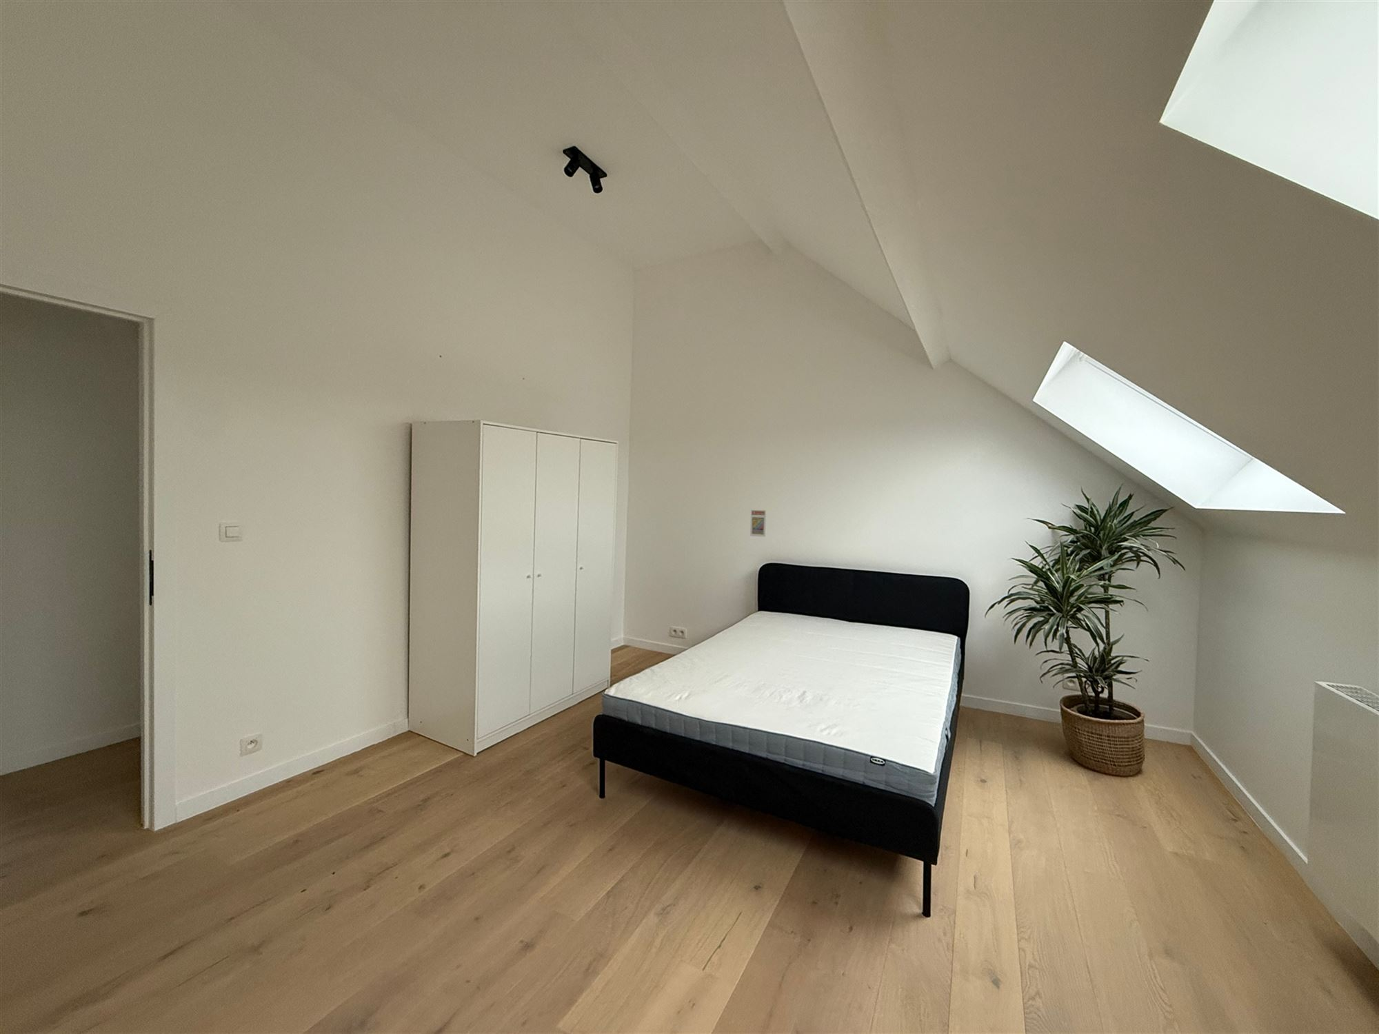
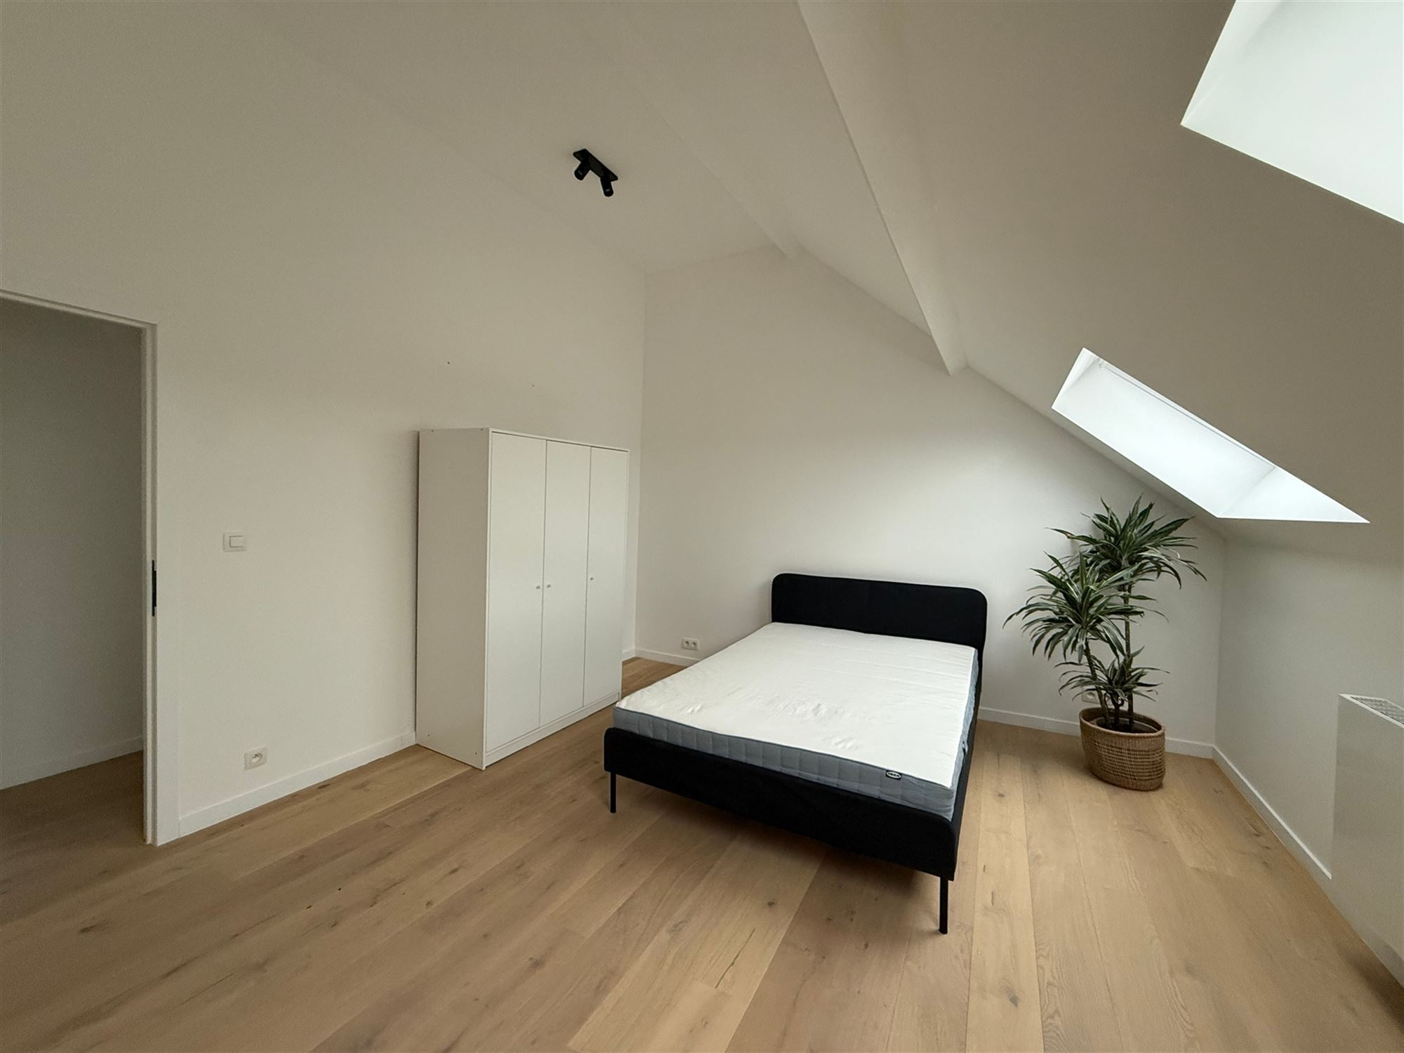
- trading card display case [749,509,767,538]
